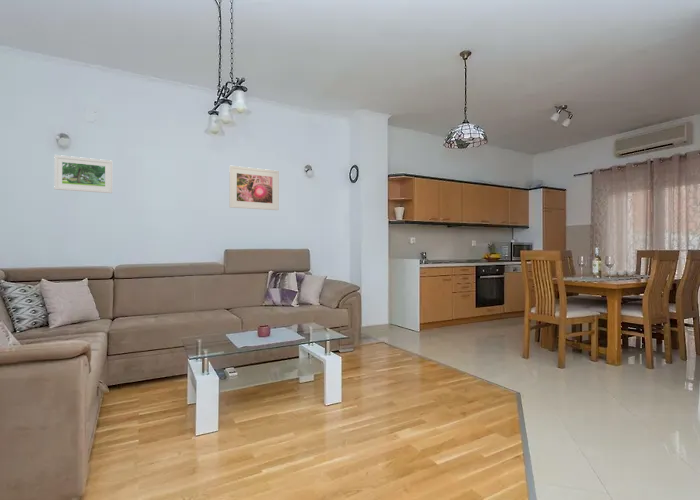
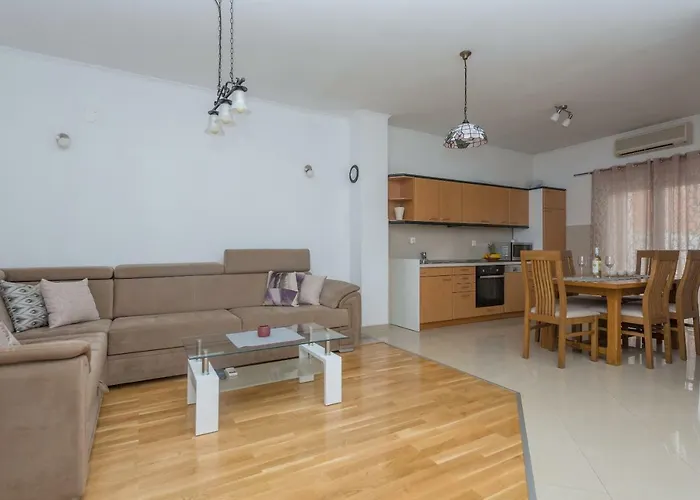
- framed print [228,165,280,211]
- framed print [53,154,113,194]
